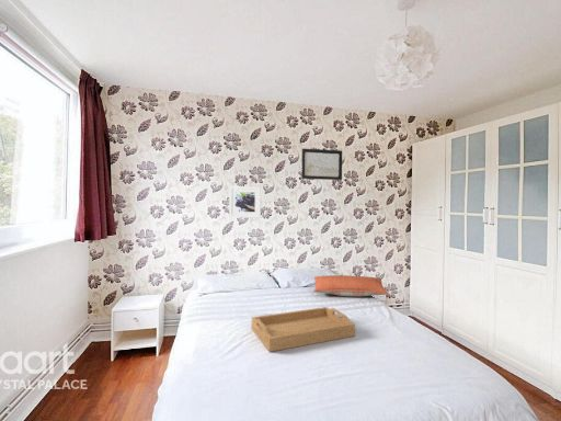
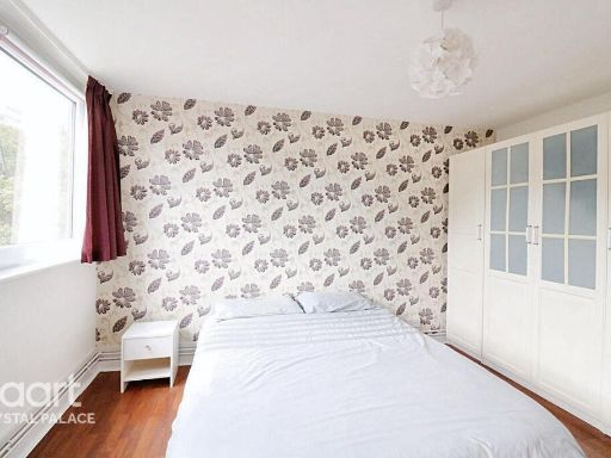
- pillow [313,274,390,298]
- wall art [300,148,343,181]
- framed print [228,185,262,219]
- serving tray [251,306,356,353]
